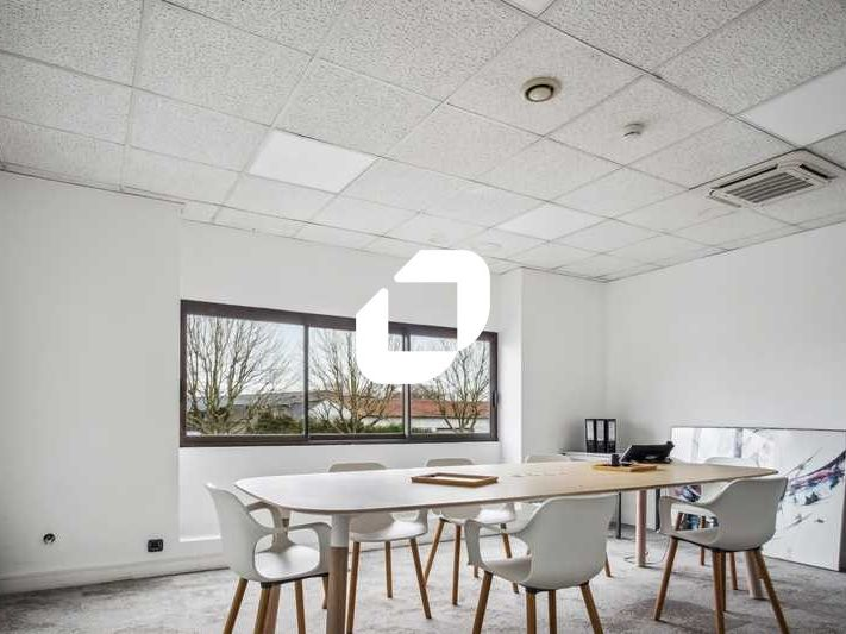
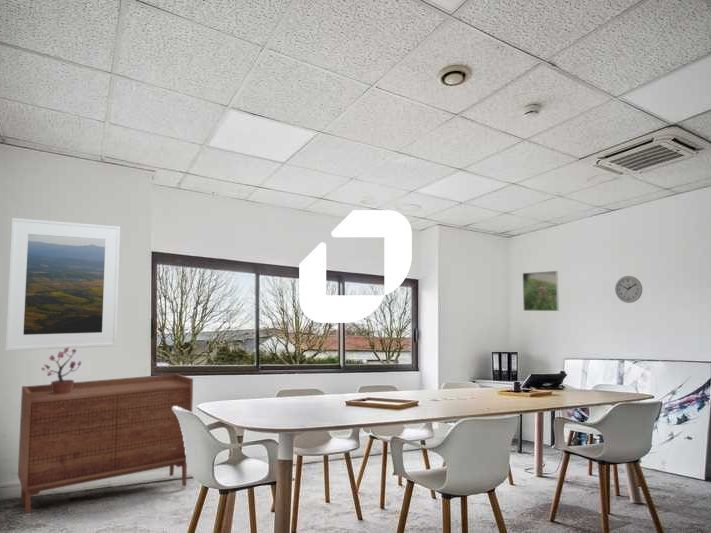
+ wall clock [614,275,643,304]
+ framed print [522,270,560,312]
+ potted plant [41,347,83,397]
+ sideboard [17,373,194,515]
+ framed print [4,217,121,352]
